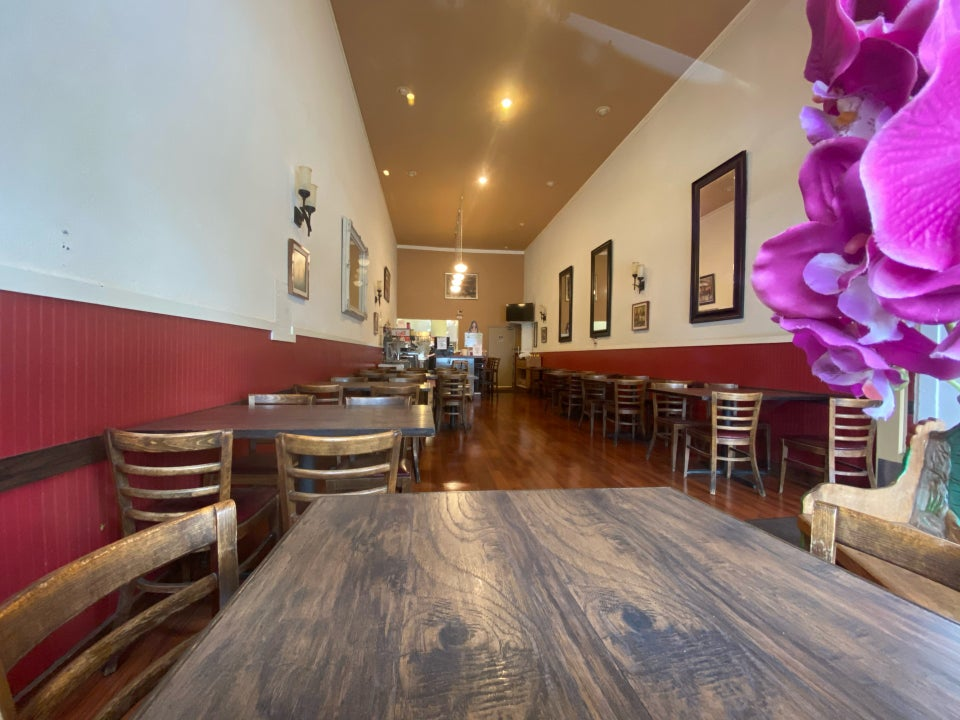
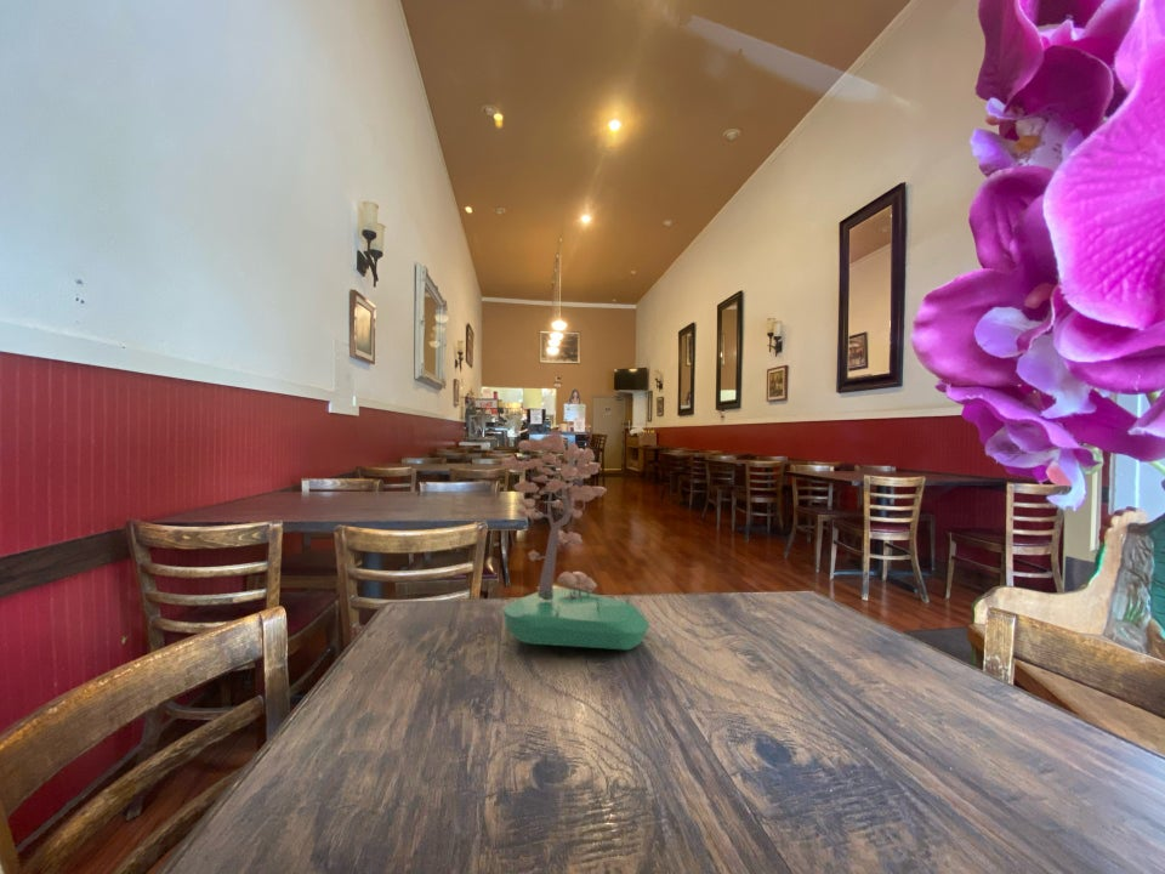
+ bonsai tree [500,432,650,651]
